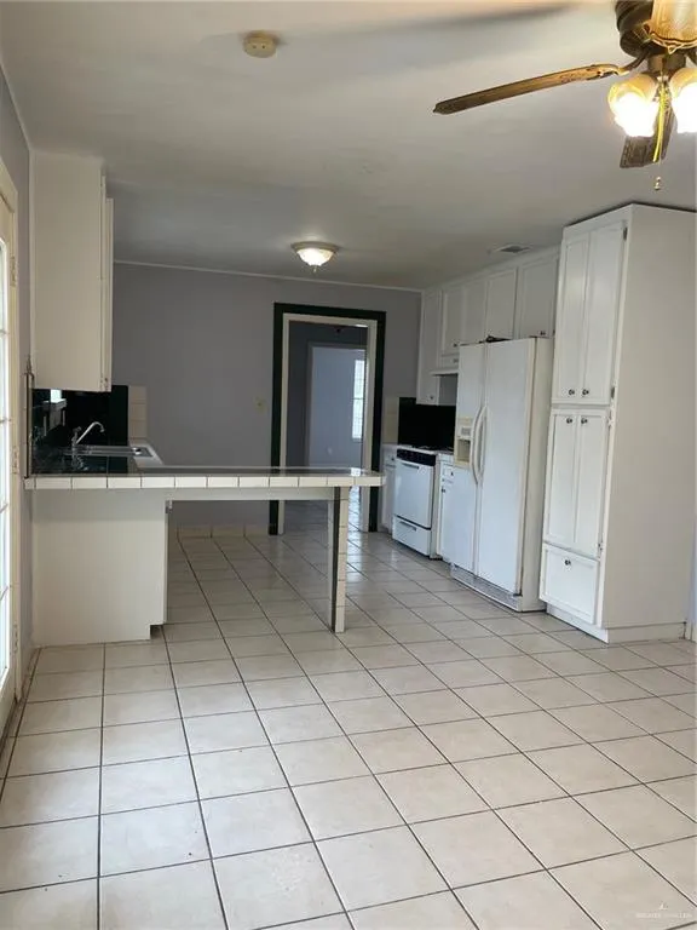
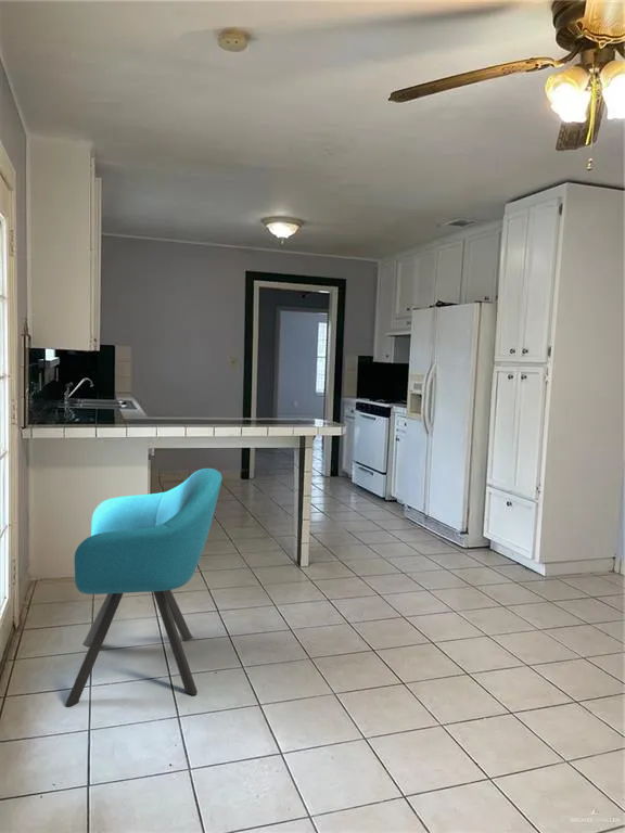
+ chair [64,467,222,707]
